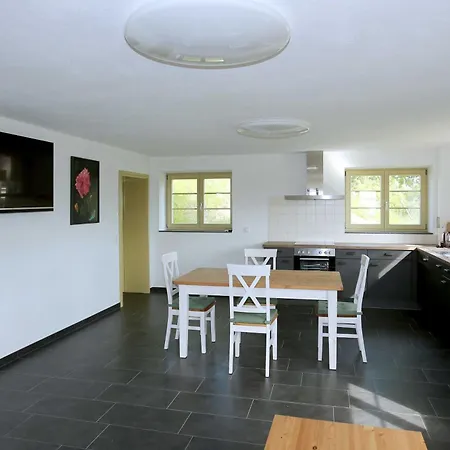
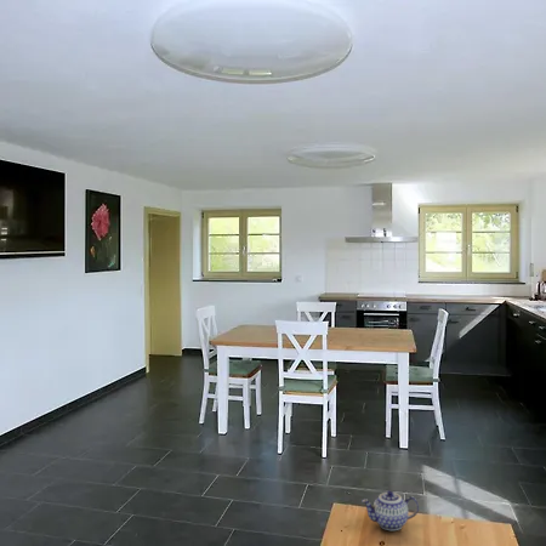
+ teapot [362,489,420,531]
